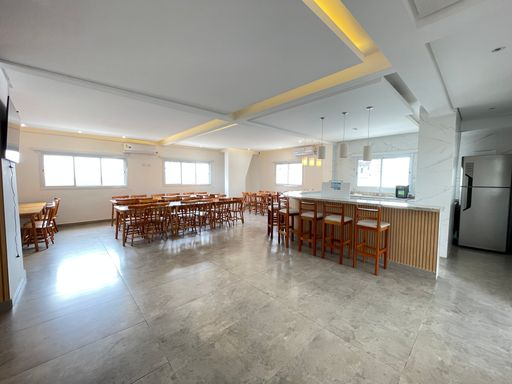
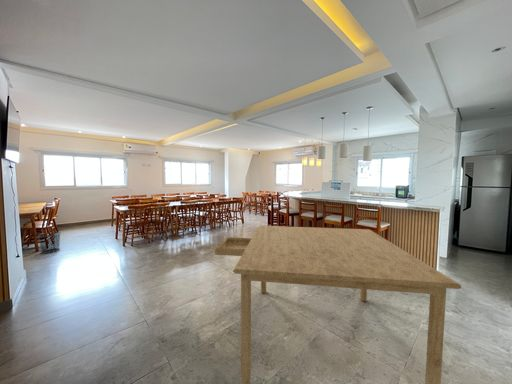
+ waste bin [37,231,62,255]
+ dining table [214,225,462,384]
